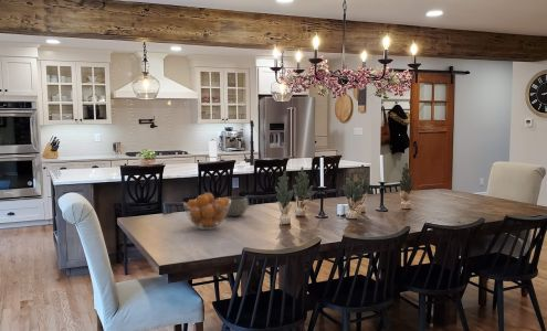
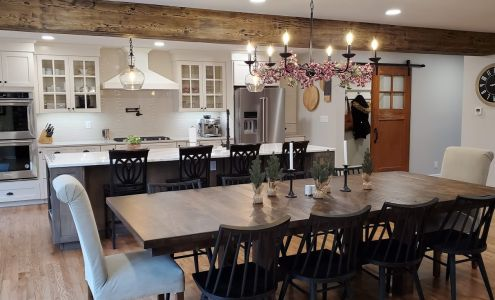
- bowl [223,195,250,217]
- fruit basket [182,192,230,231]
